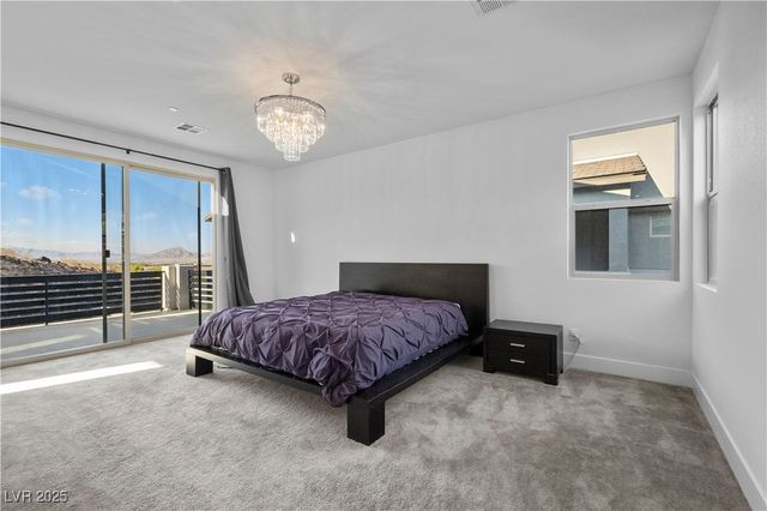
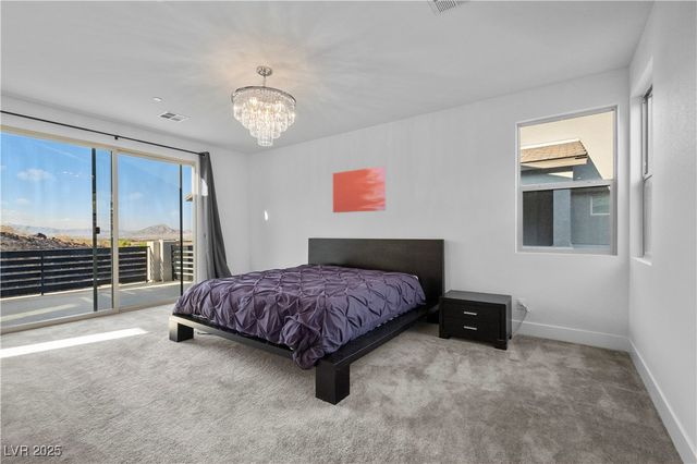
+ wall art [332,166,387,213]
